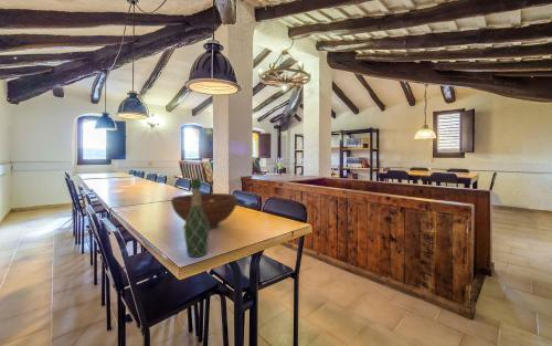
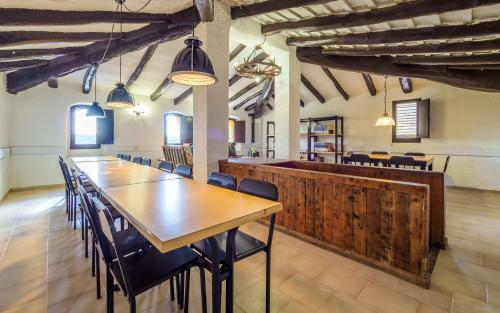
- fruit bowl [170,192,238,230]
- wine bottle [183,178,210,258]
